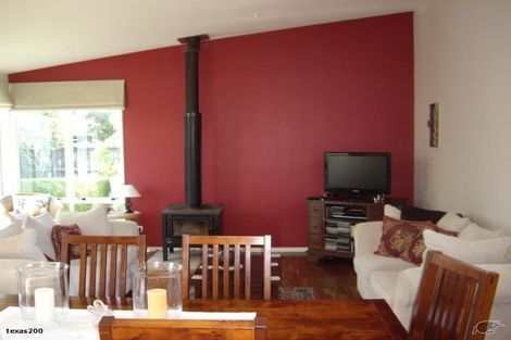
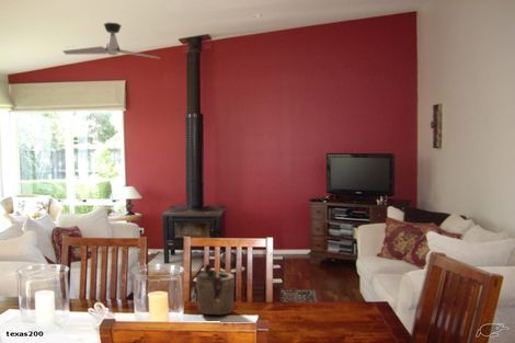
+ ceiling fan [61,22,161,60]
+ teapot [192,263,236,316]
